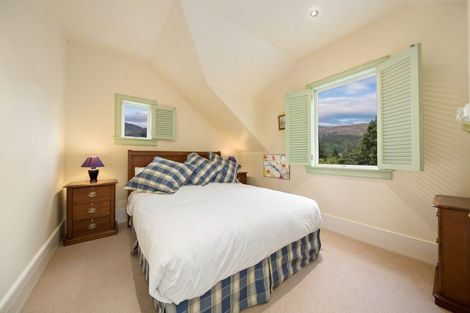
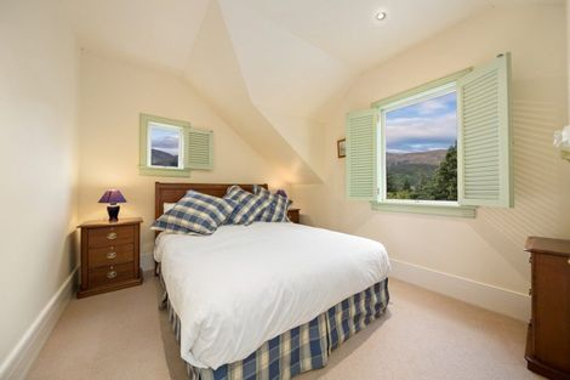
- wall art [263,153,291,181]
